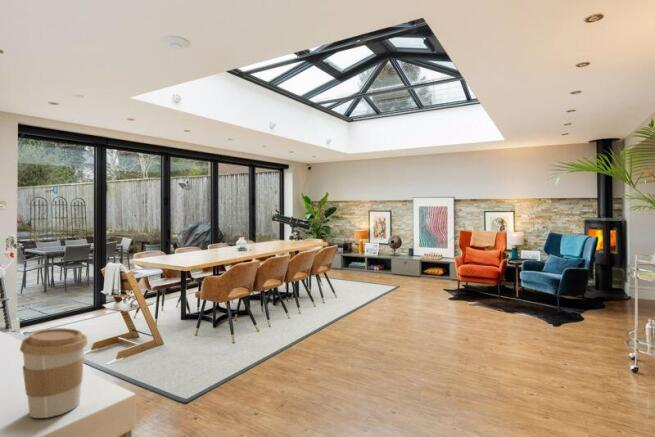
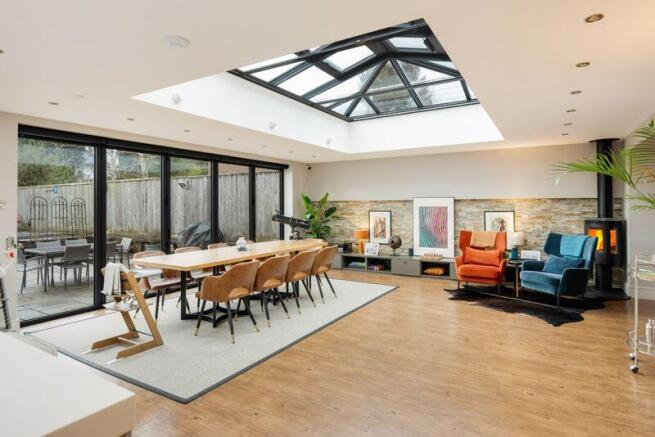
- coffee cup [19,327,89,419]
